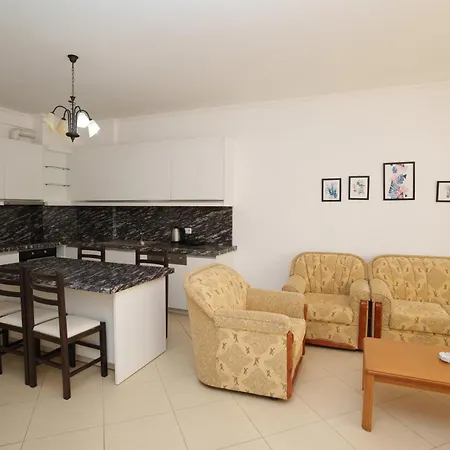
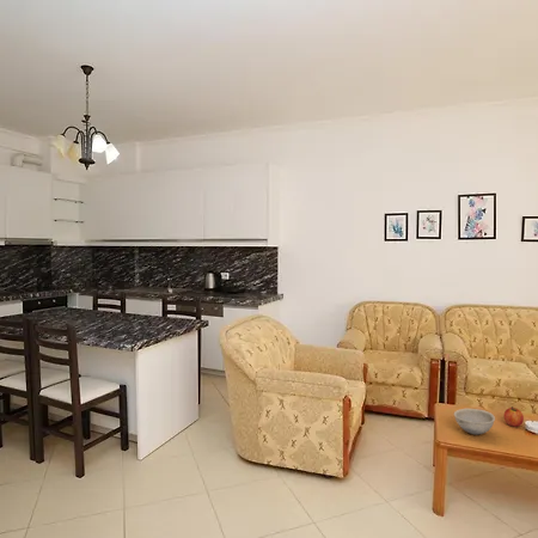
+ apple [502,405,525,428]
+ bowl [453,408,496,435]
